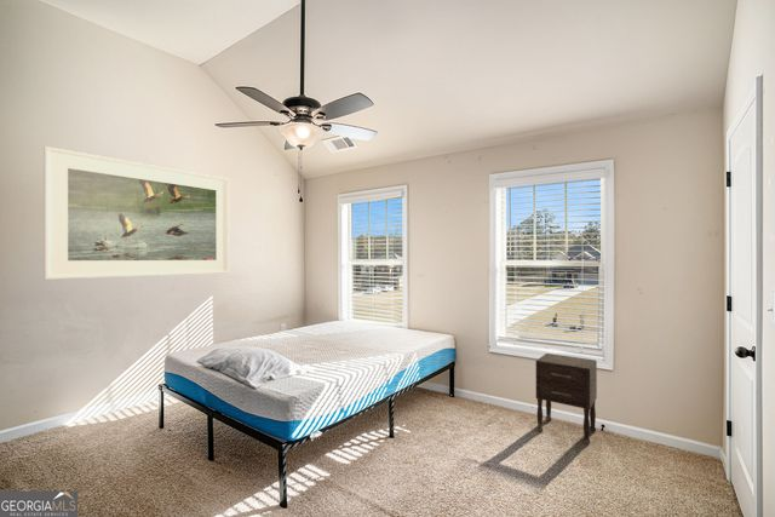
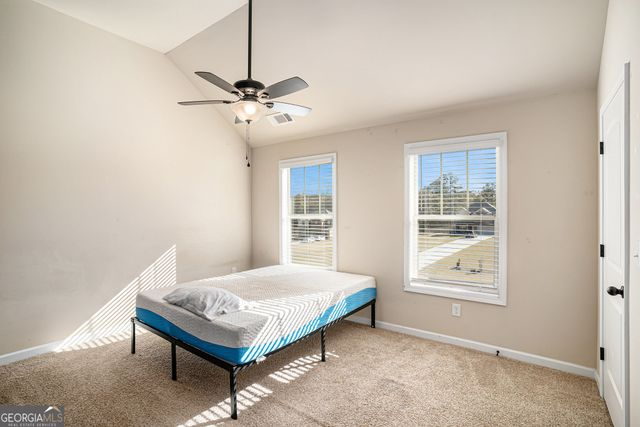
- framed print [42,145,230,281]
- nightstand [535,352,598,446]
